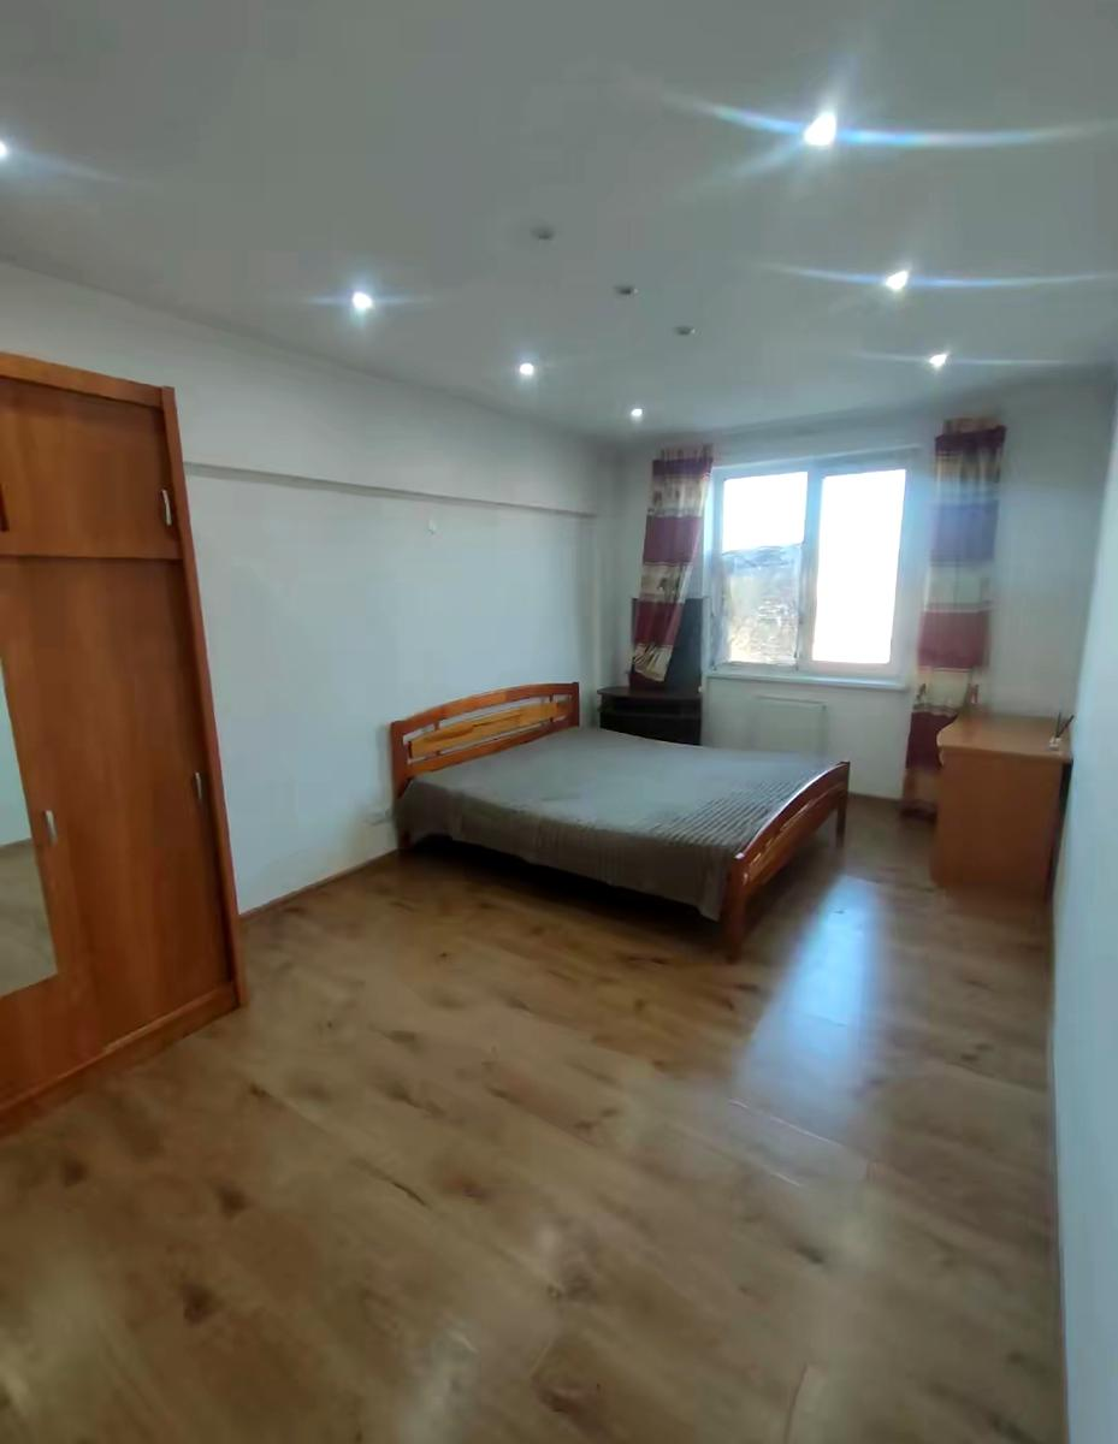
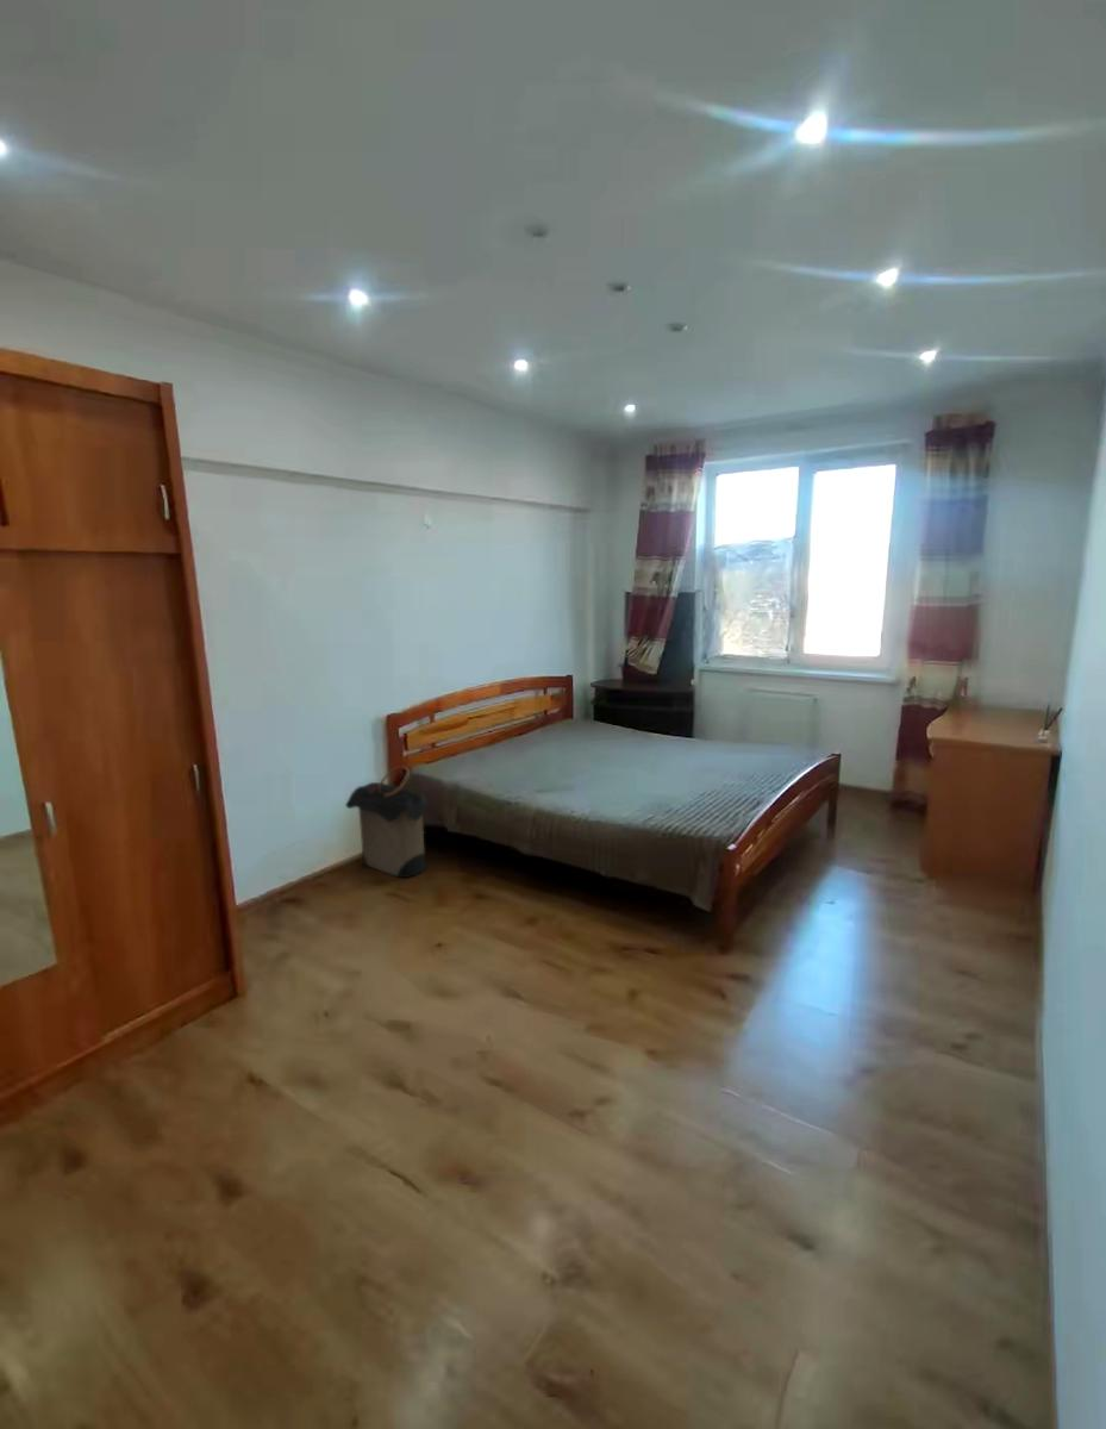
+ laundry hamper [344,765,432,879]
